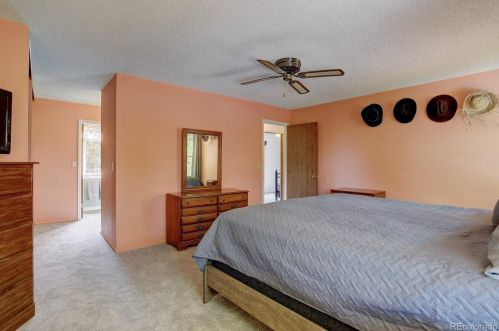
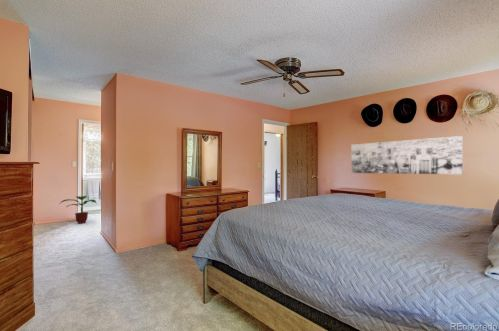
+ potted plant [59,195,98,224]
+ wall art [350,135,464,175]
